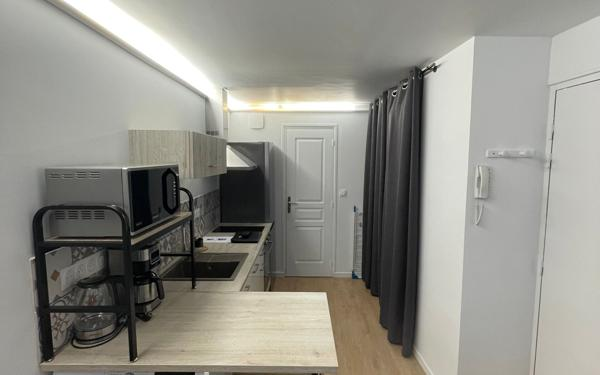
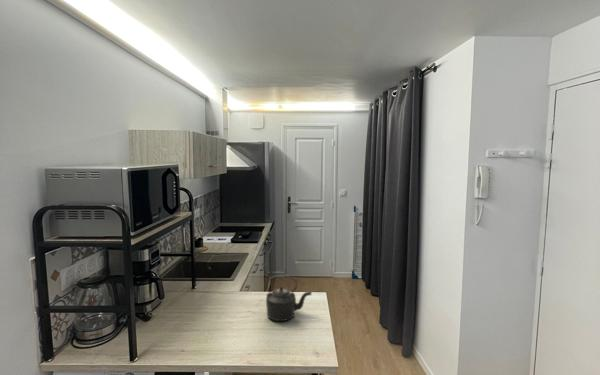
+ kettle [264,274,313,322]
